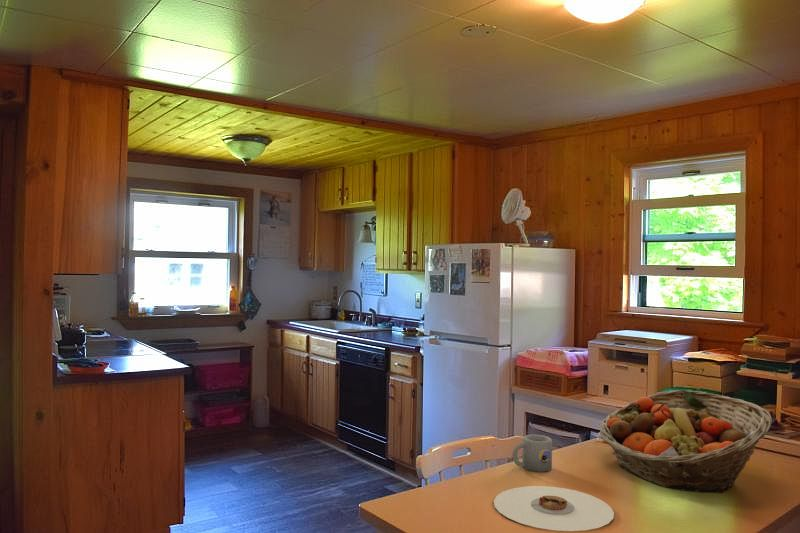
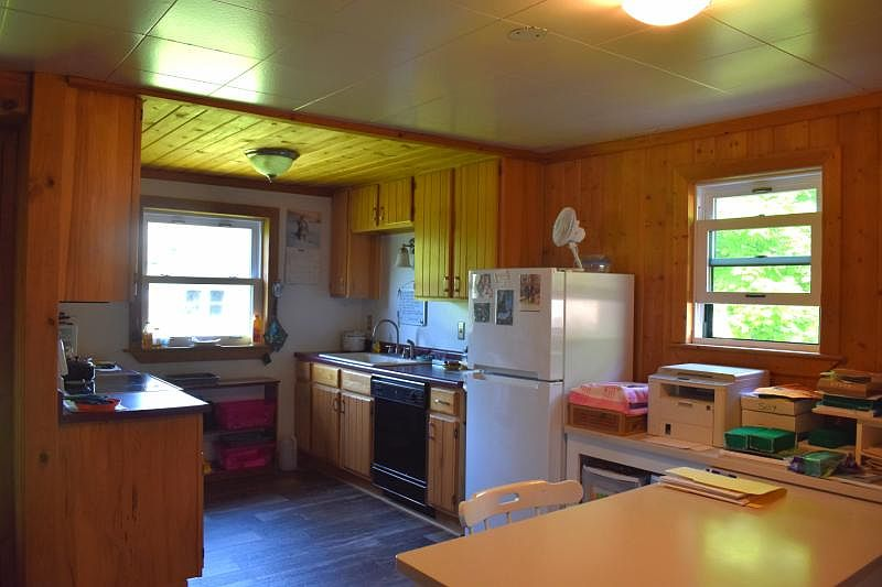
- fruit basket [599,389,773,494]
- plate [493,485,615,532]
- mug [512,434,553,473]
